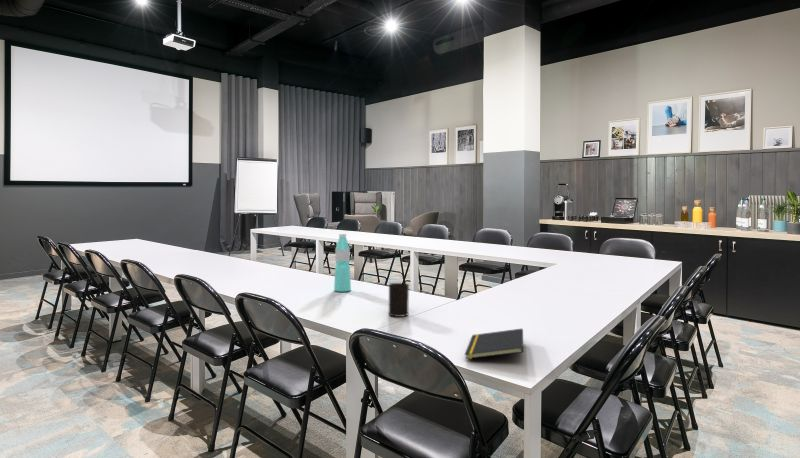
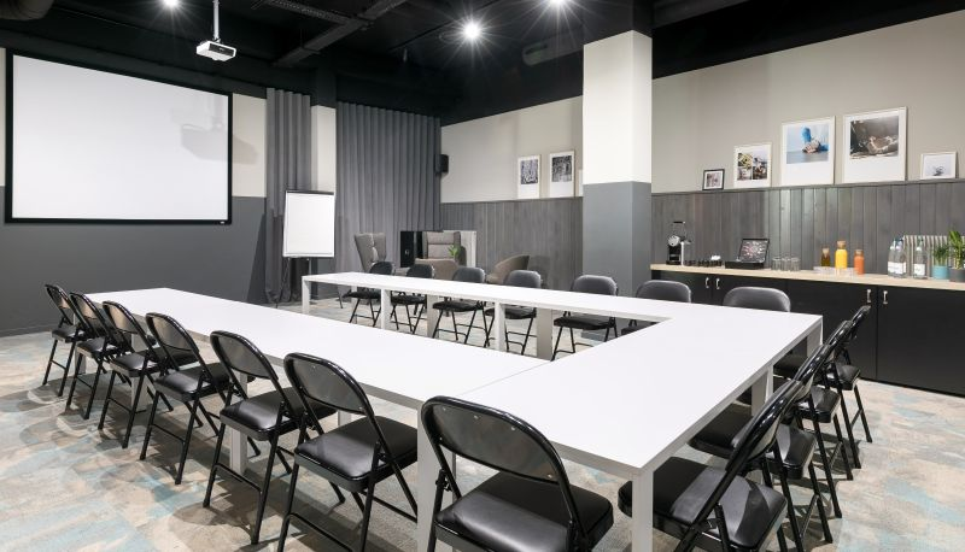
- notepad [464,328,524,360]
- cup [388,282,410,318]
- water bottle [333,233,352,292]
